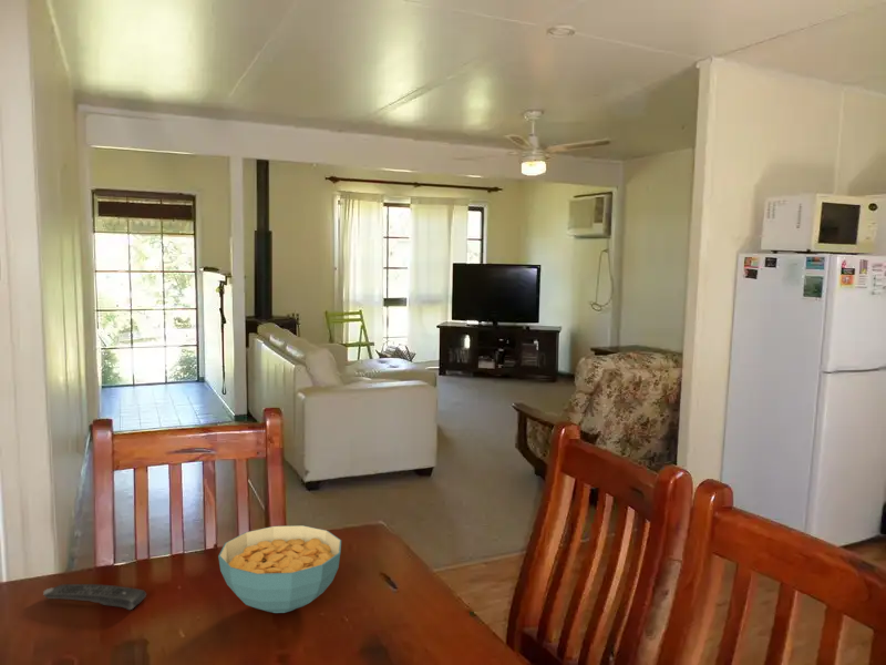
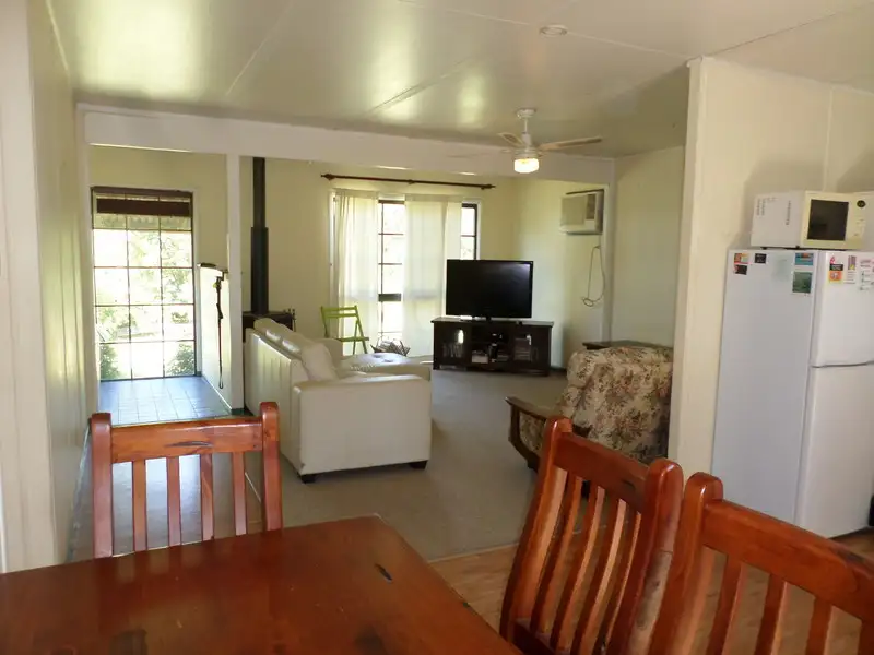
- remote control [42,583,147,611]
- cereal bowl [217,524,342,614]
